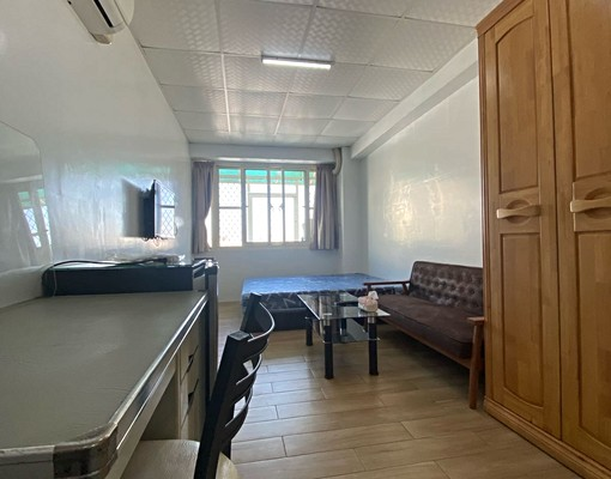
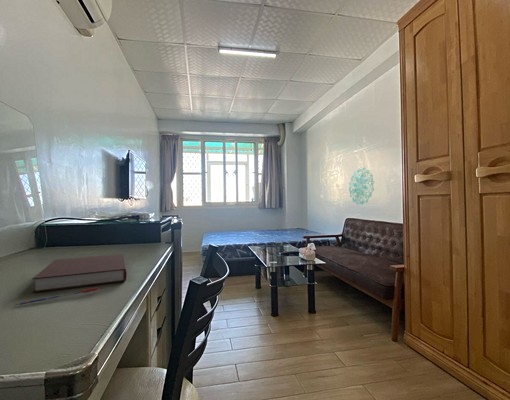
+ notebook [31,253,128,293]
+ pen [14,286,99,307]
+ wall decoration [348,166,375,206]
